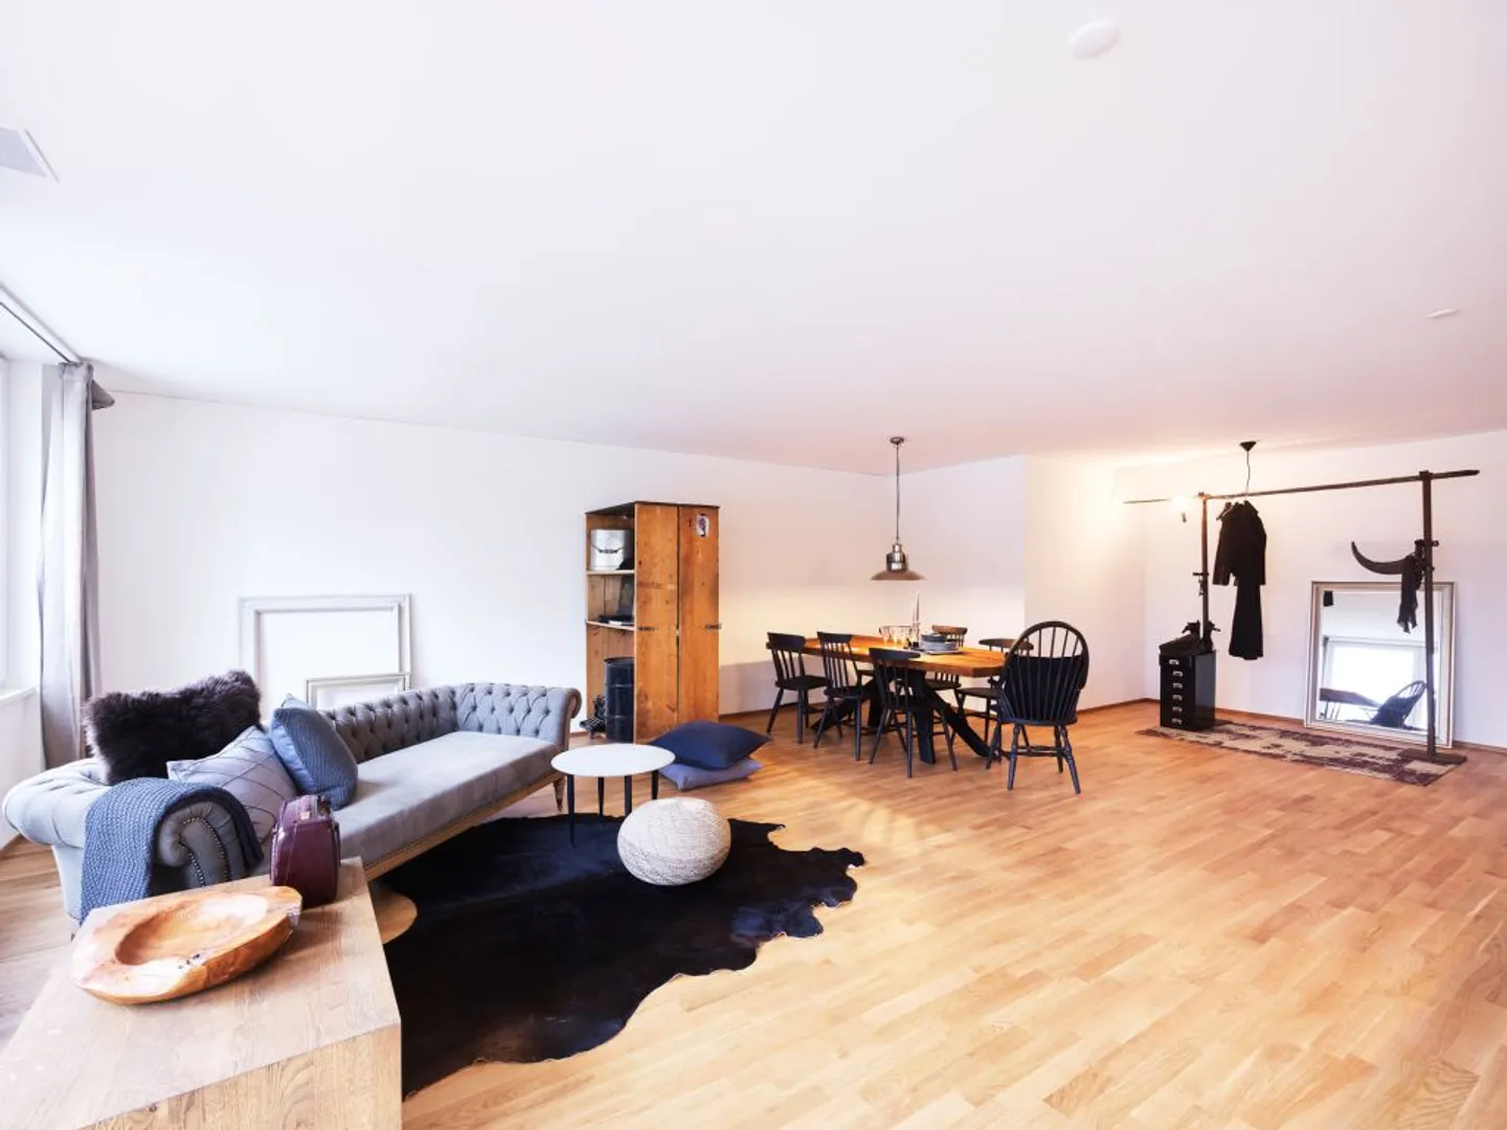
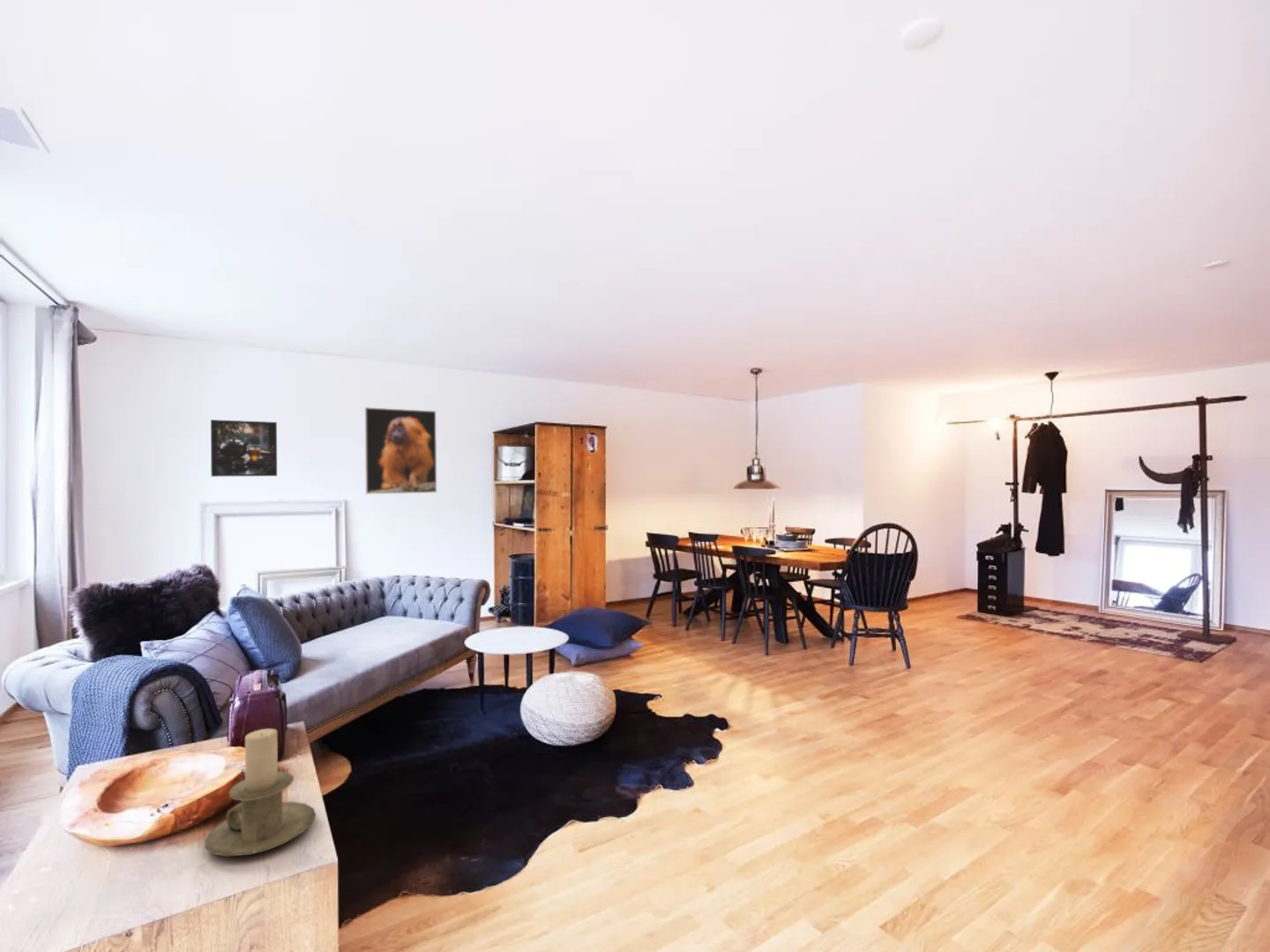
+ candle holder [204,728,317,858]
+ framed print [210,419,278,478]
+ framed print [364,406,437,495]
